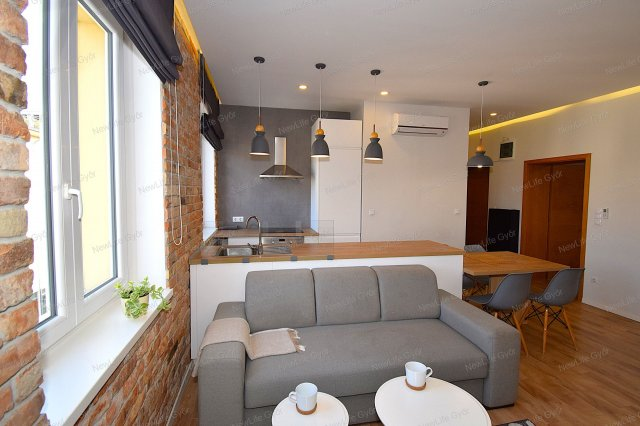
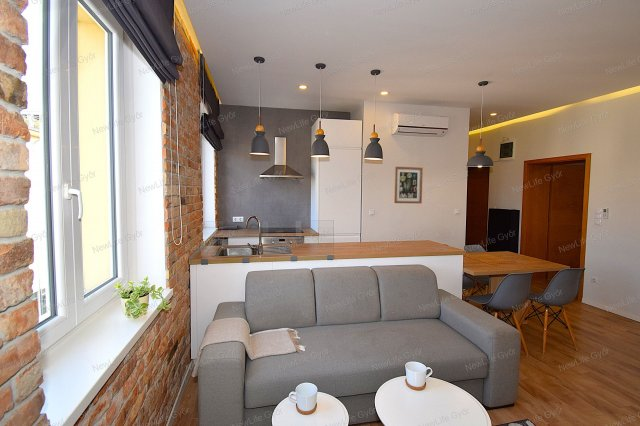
+ wall art [393,166,424,204]
